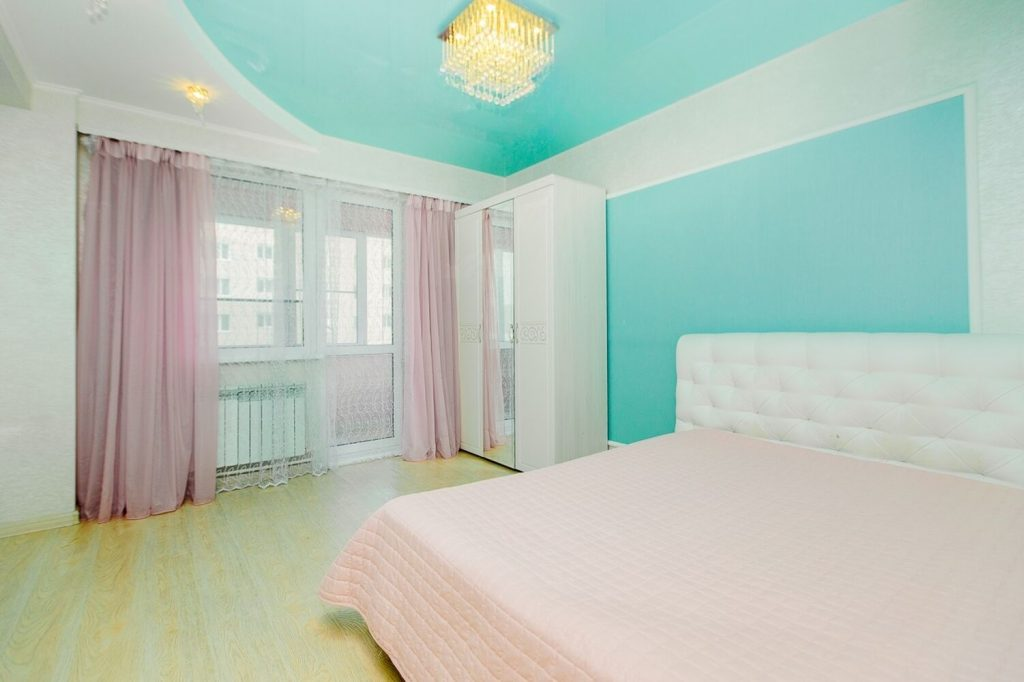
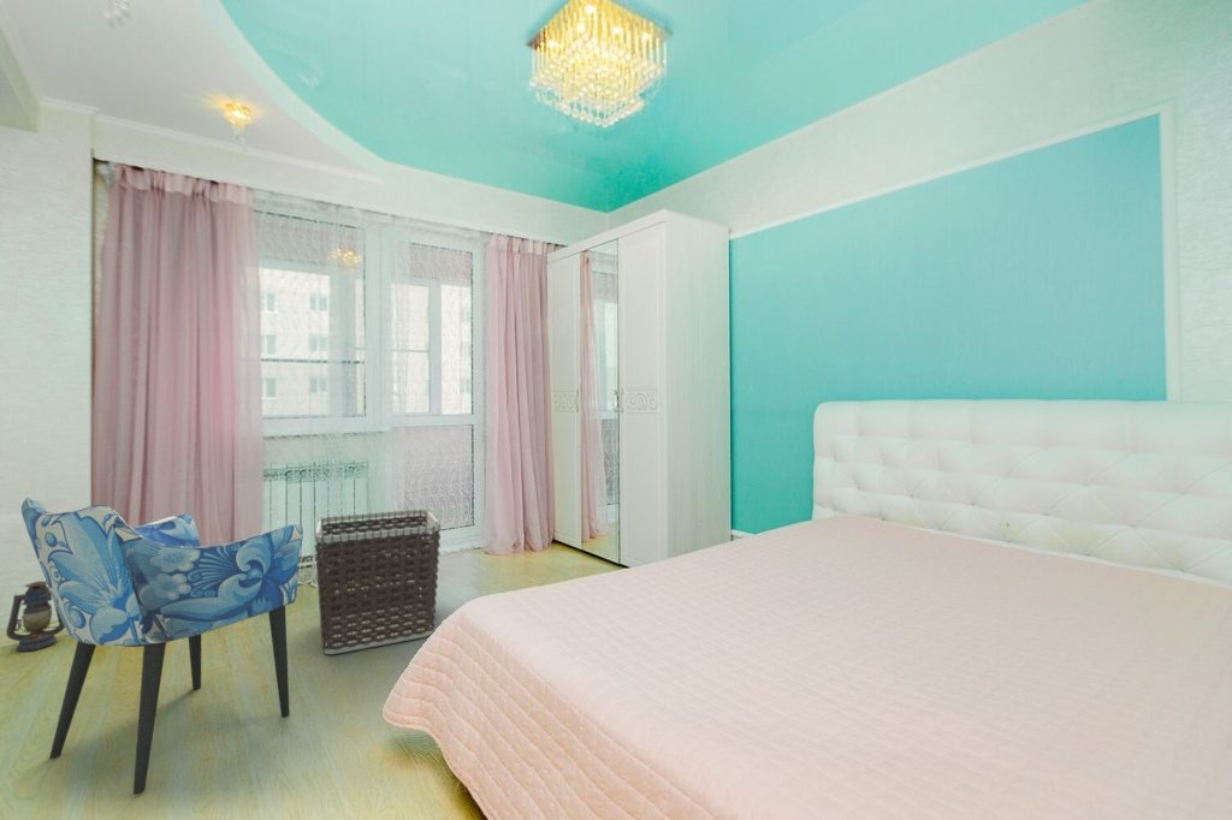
+ armchair [20,497,304,796]
+ lantern [5,580,66,653]
+ clothes hamper [314,507,442,655]
